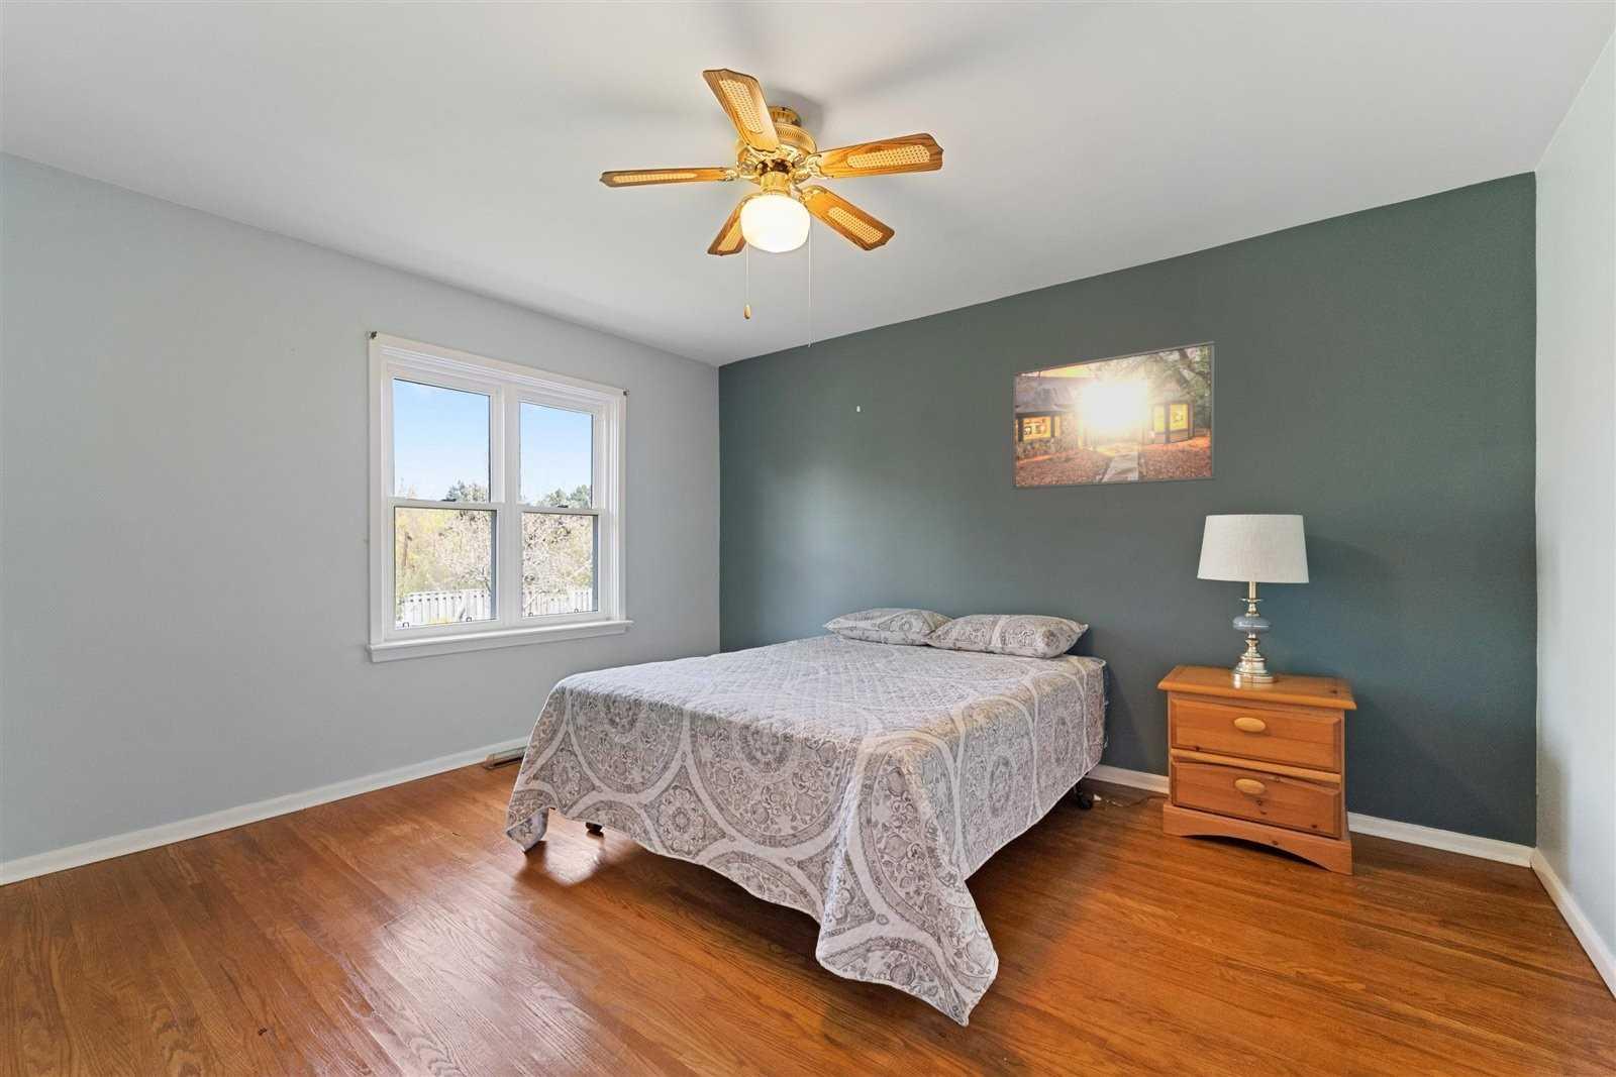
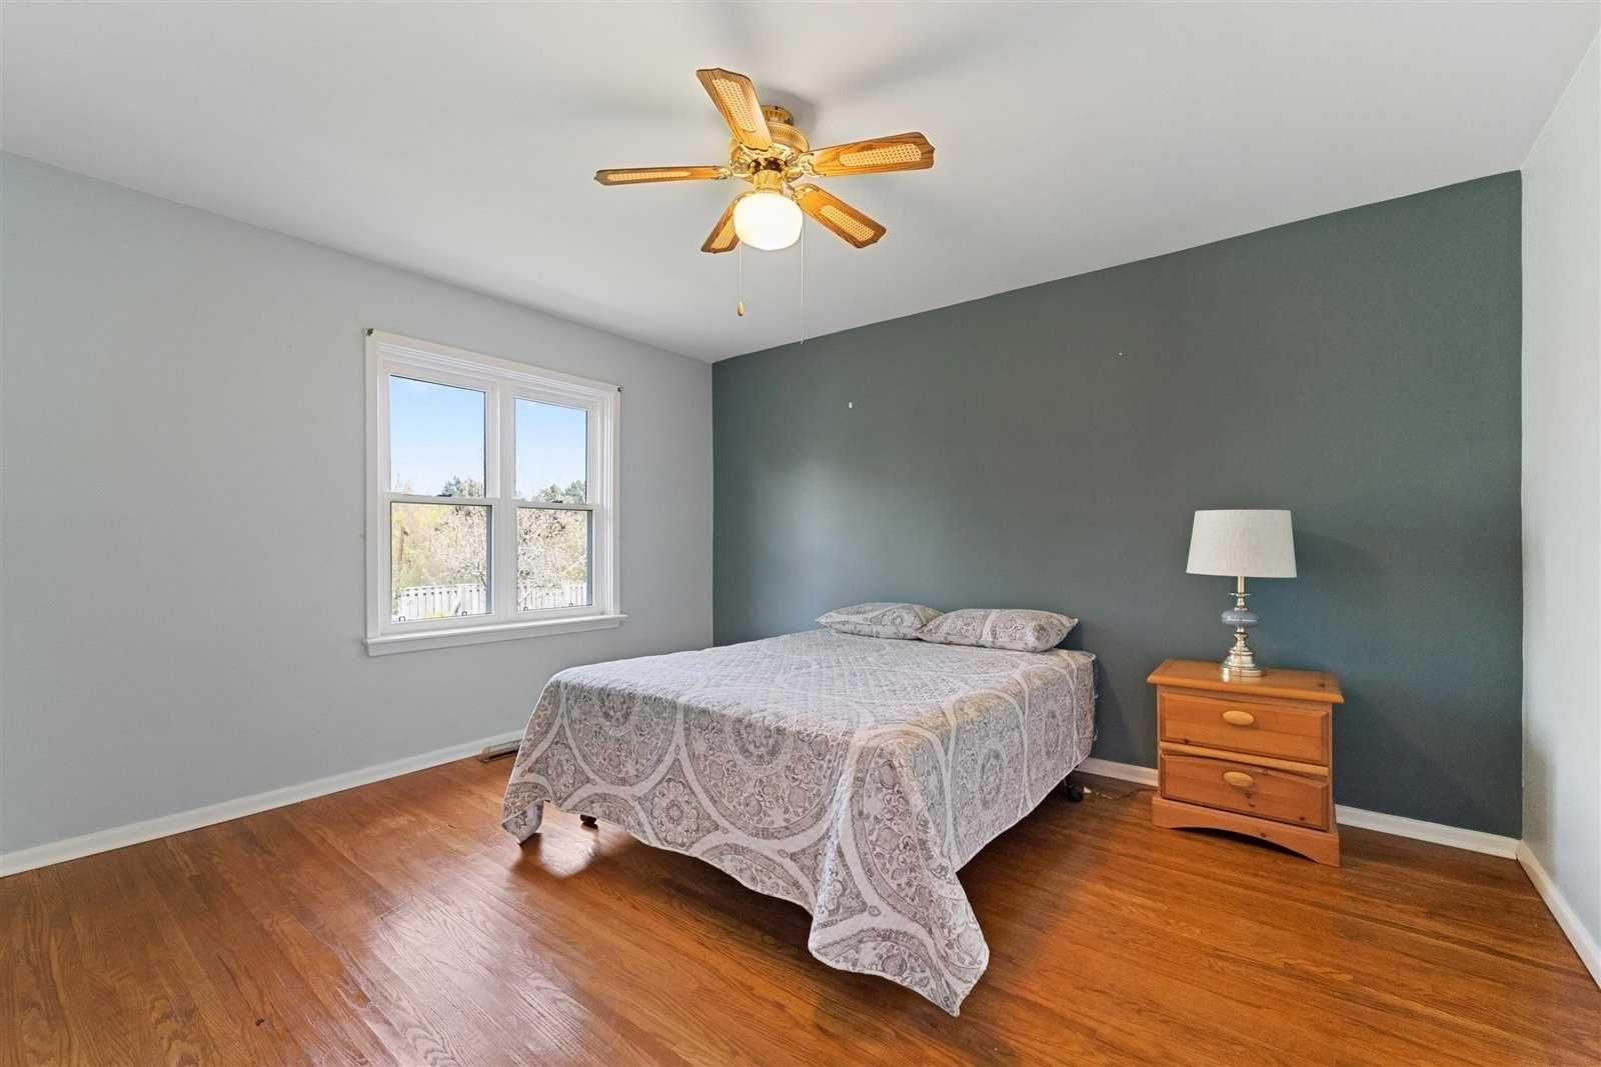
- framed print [1012,340,1216,490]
